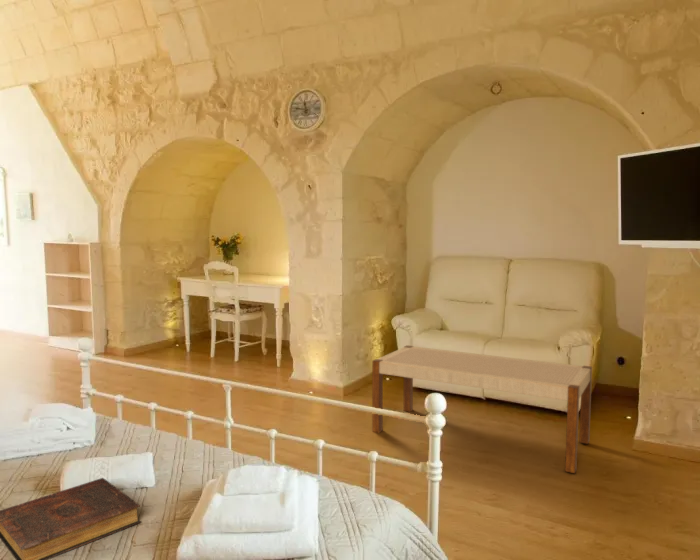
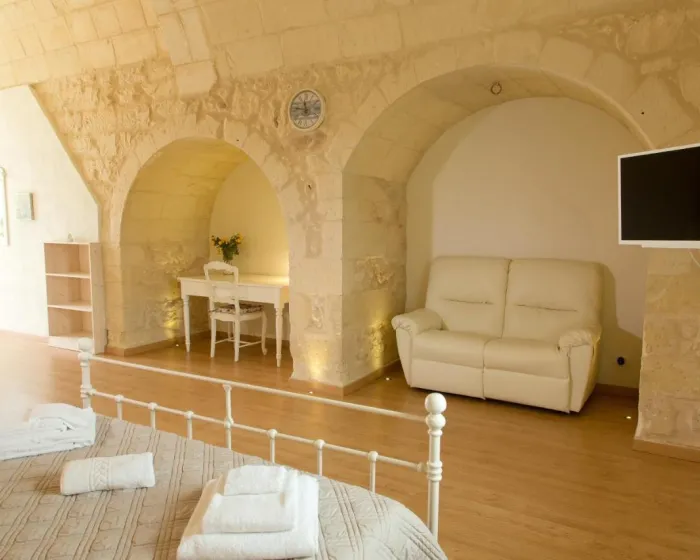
- book [0,477,142,560]
- bench [371,344,593,474]
